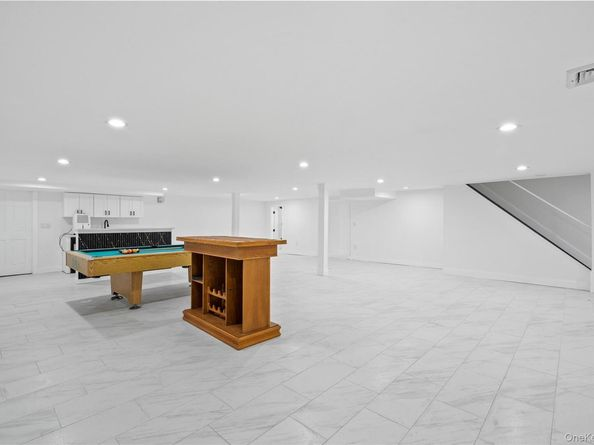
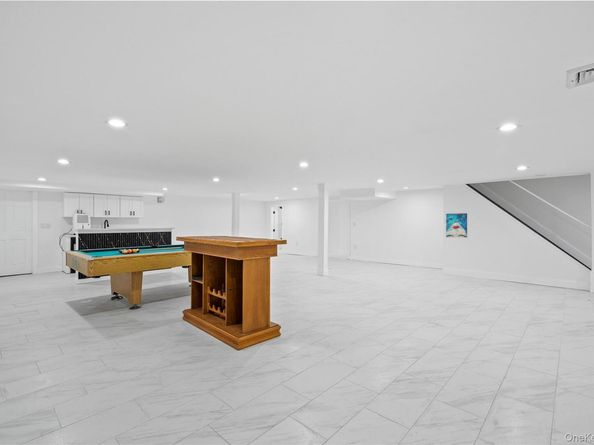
+ wall art [445,212,468,239]
